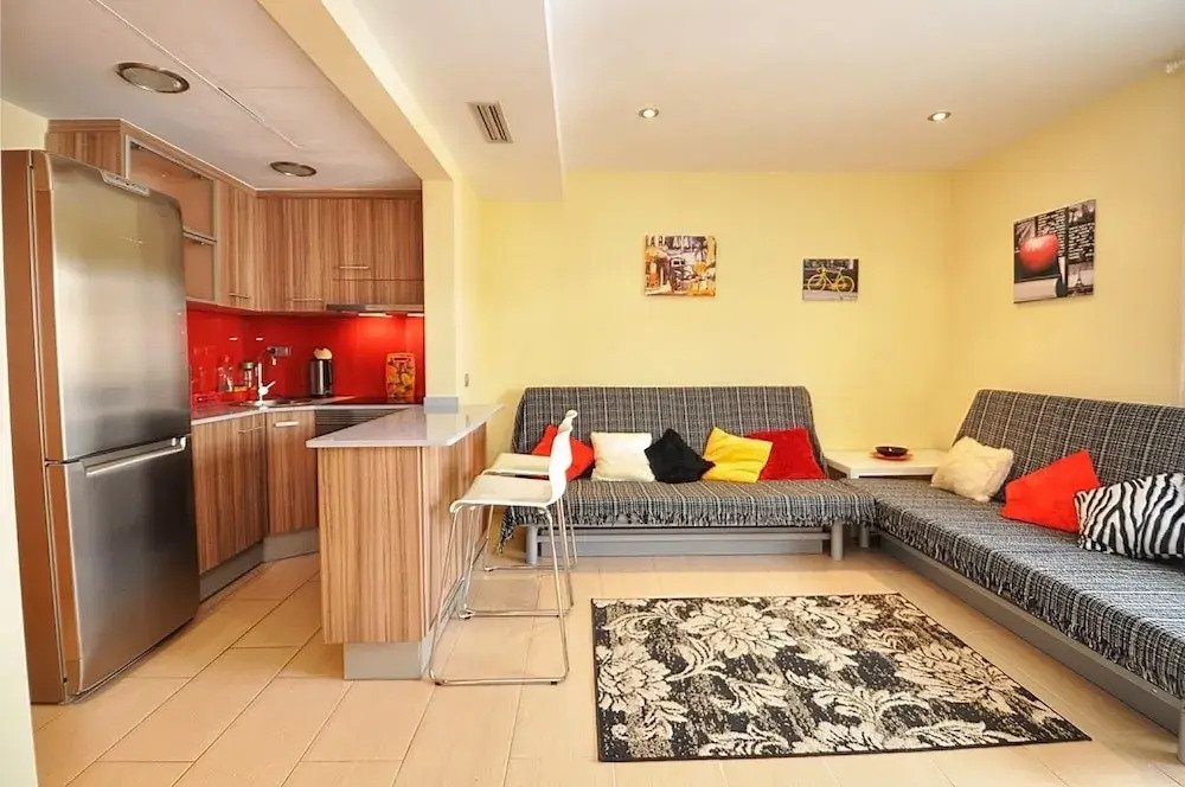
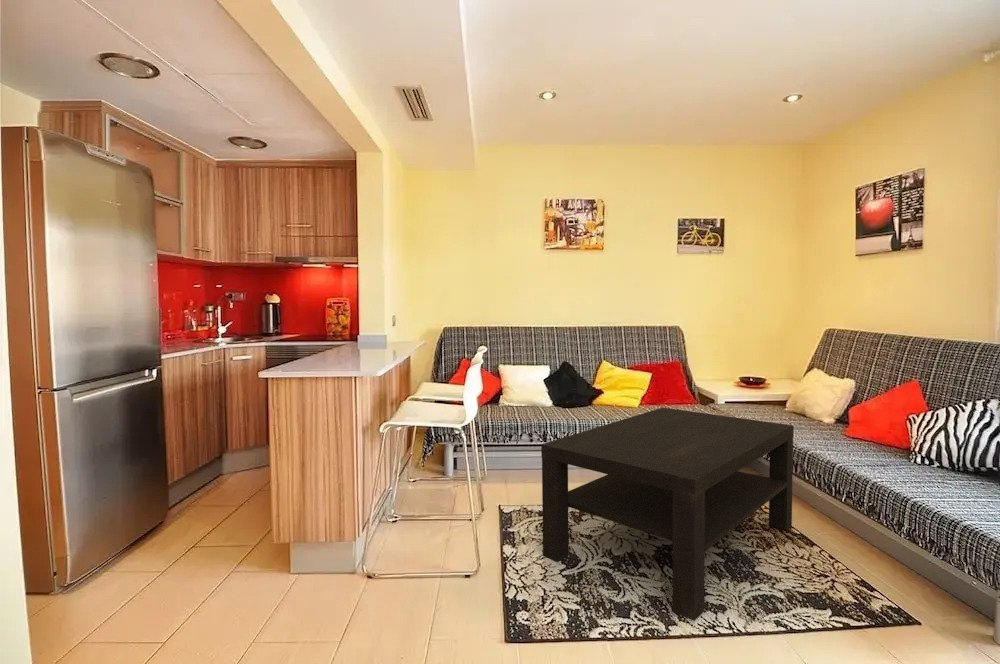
+ coffee table [540,407,795,622]
